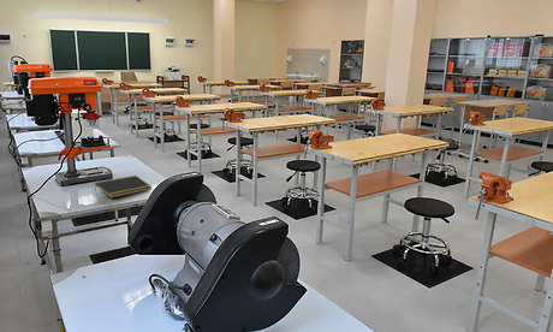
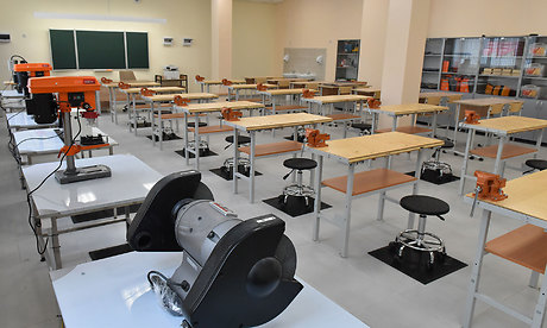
- notepad [94,174,153,198]
